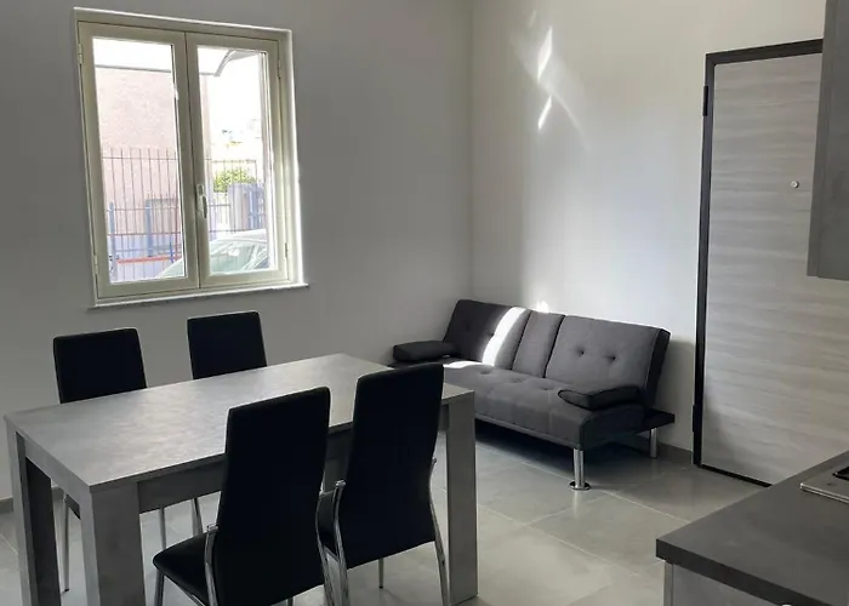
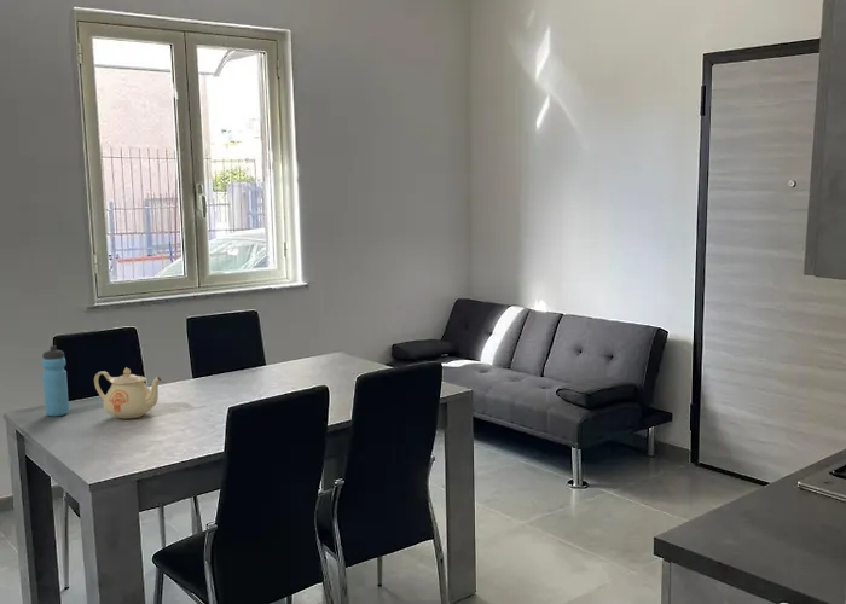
+ teapot [93,366,163,419]
+ water bottle [41,344,70,417]
